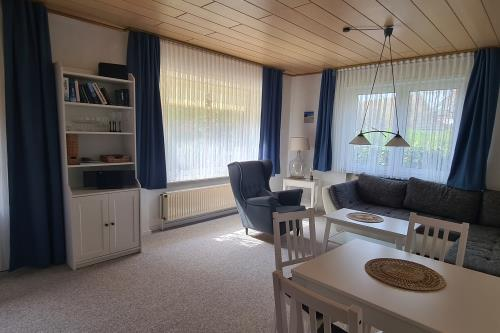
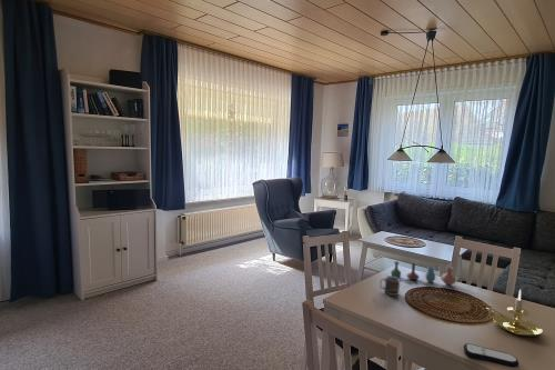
+ candle holder [485,289,544,338]
+ cup [379,274,401,297]
+ remote control [463,342,521,369]
+ vase [390,260,457,286]
